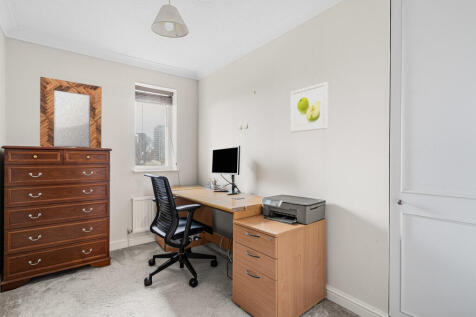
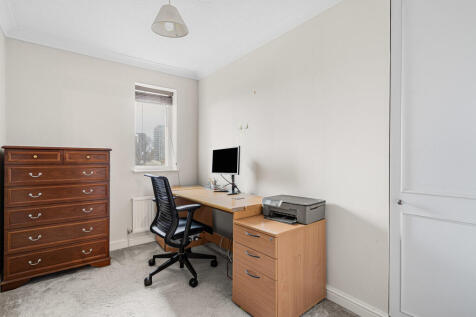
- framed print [289,81,329,133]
- home mirror [39,76,103,149]
